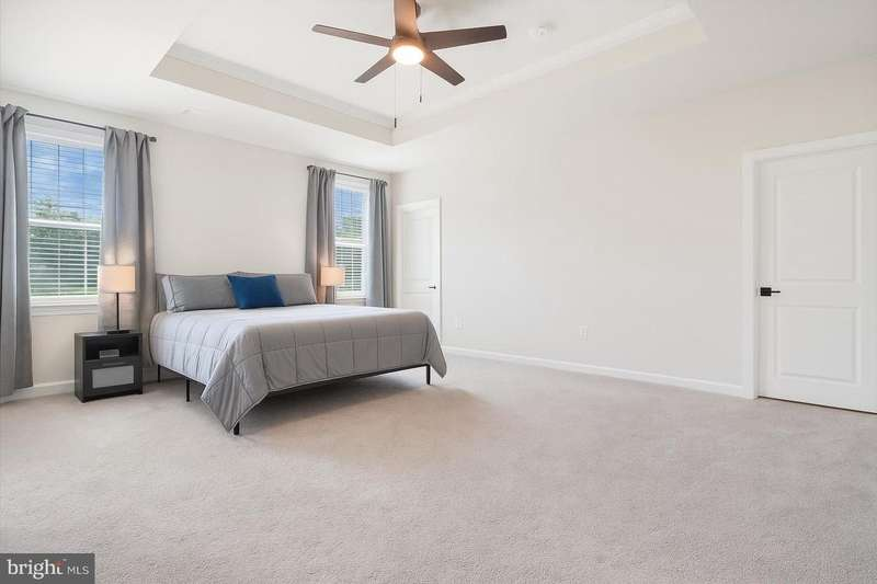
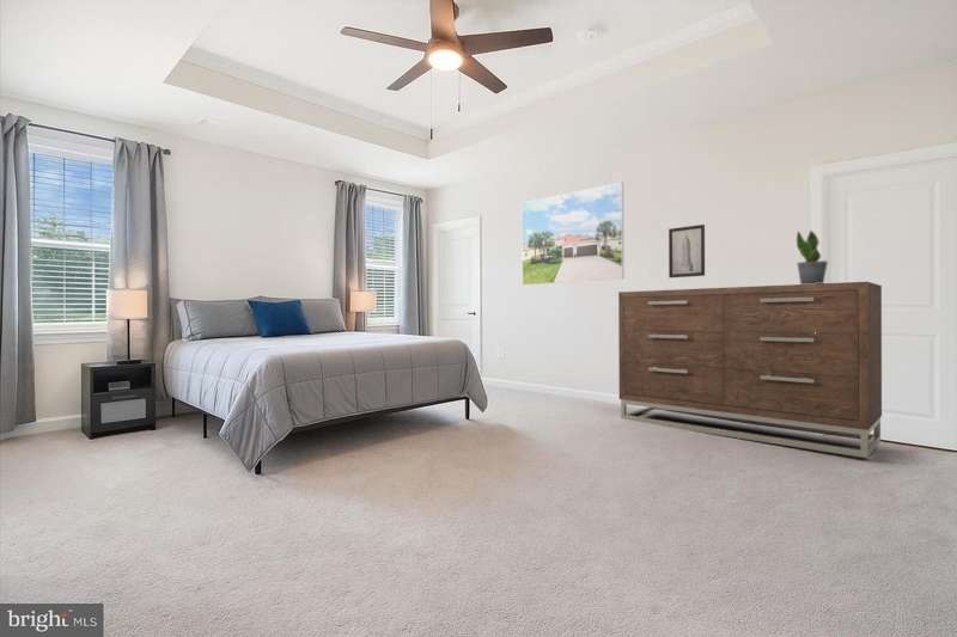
+ wall art [668,223,706,278]
+ dresser [617,281,883,459]
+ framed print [520,182,624,286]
+ potted plant [796,229,829,284]
